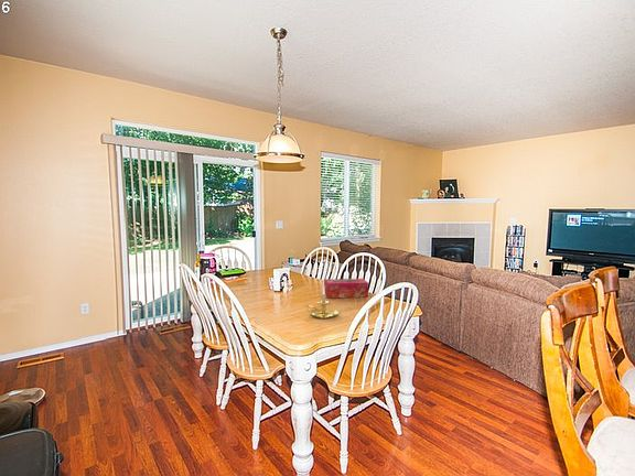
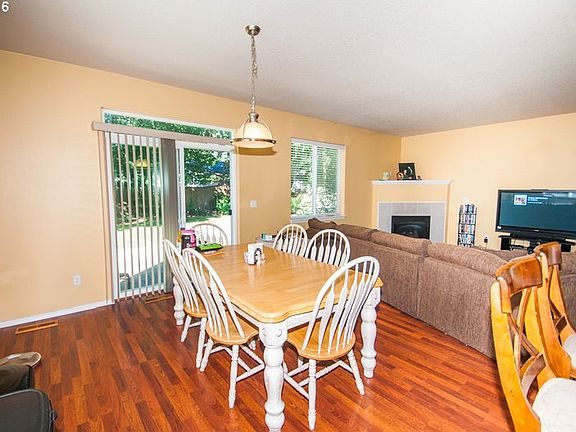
- tissue box [323,278,369,299]
- candle holder [303,285,340,320]
